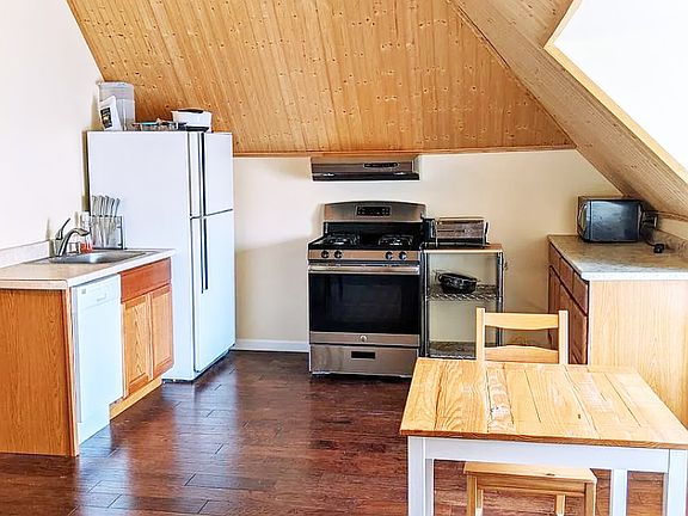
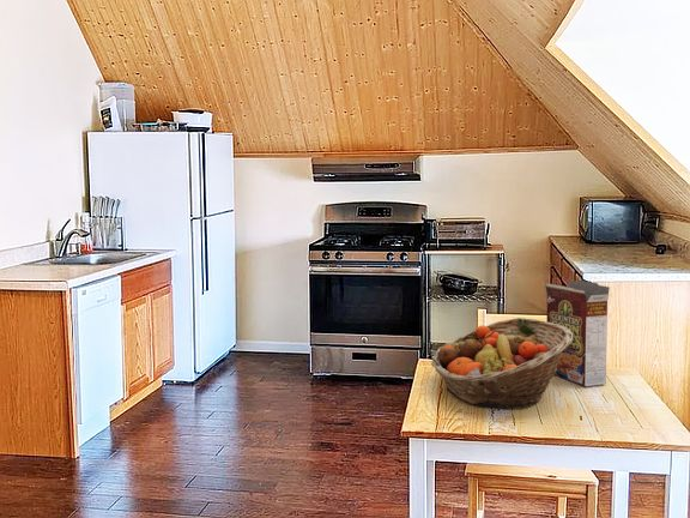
+ fruit basket [430,317,573,409]
+ cereal box [544,279,611,387]
